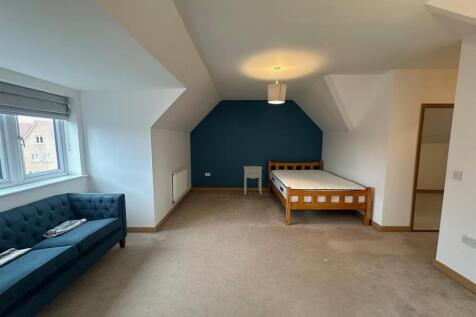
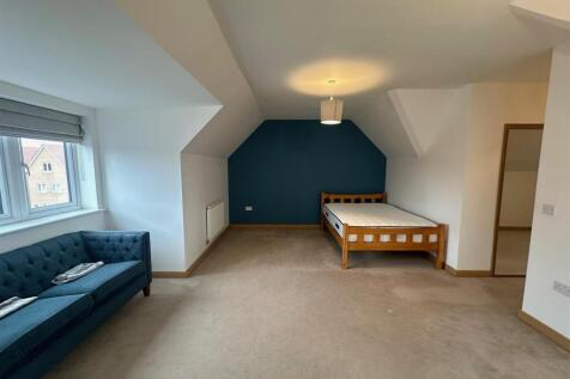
- nightstand [243,165,263,195]
